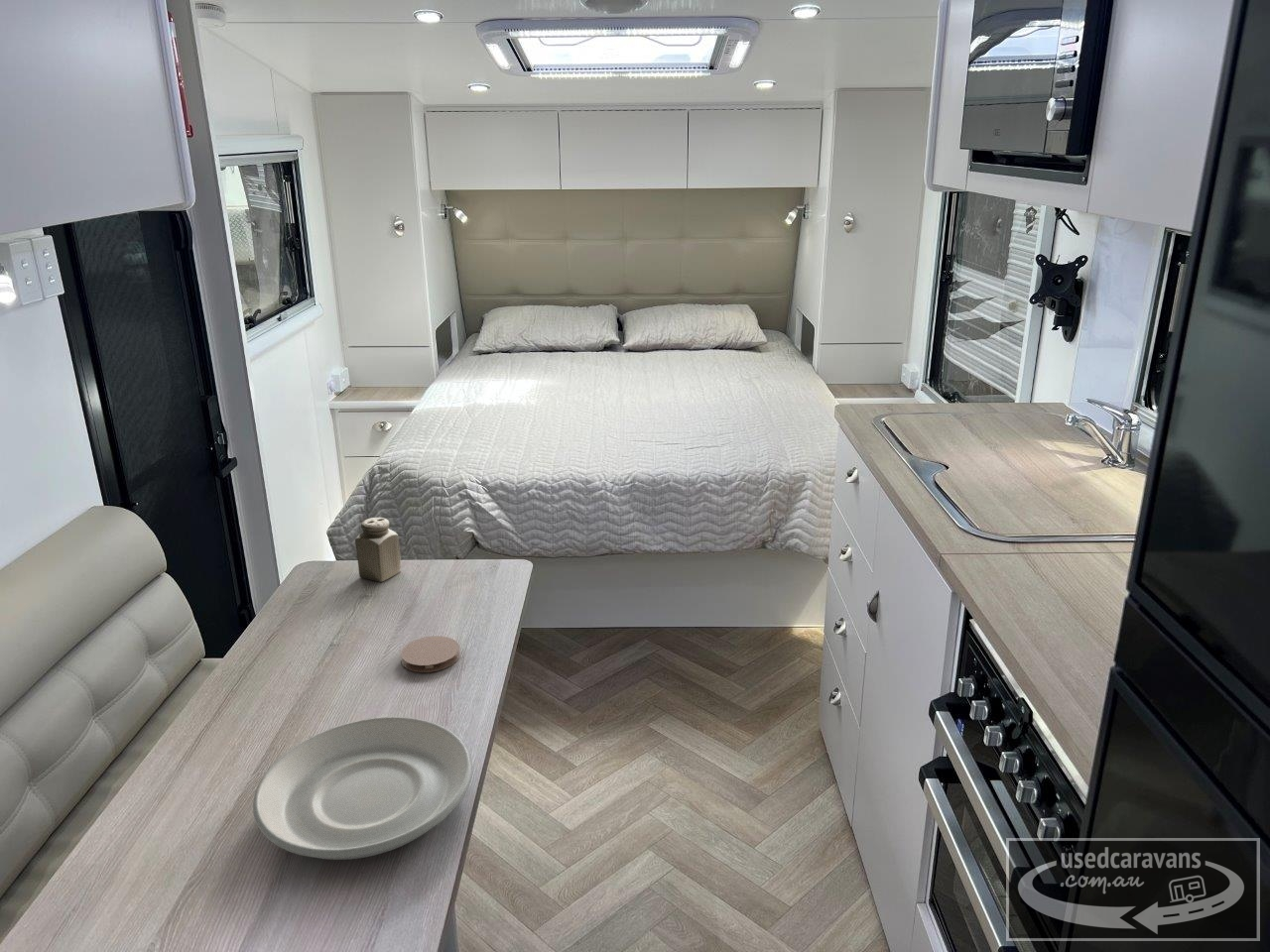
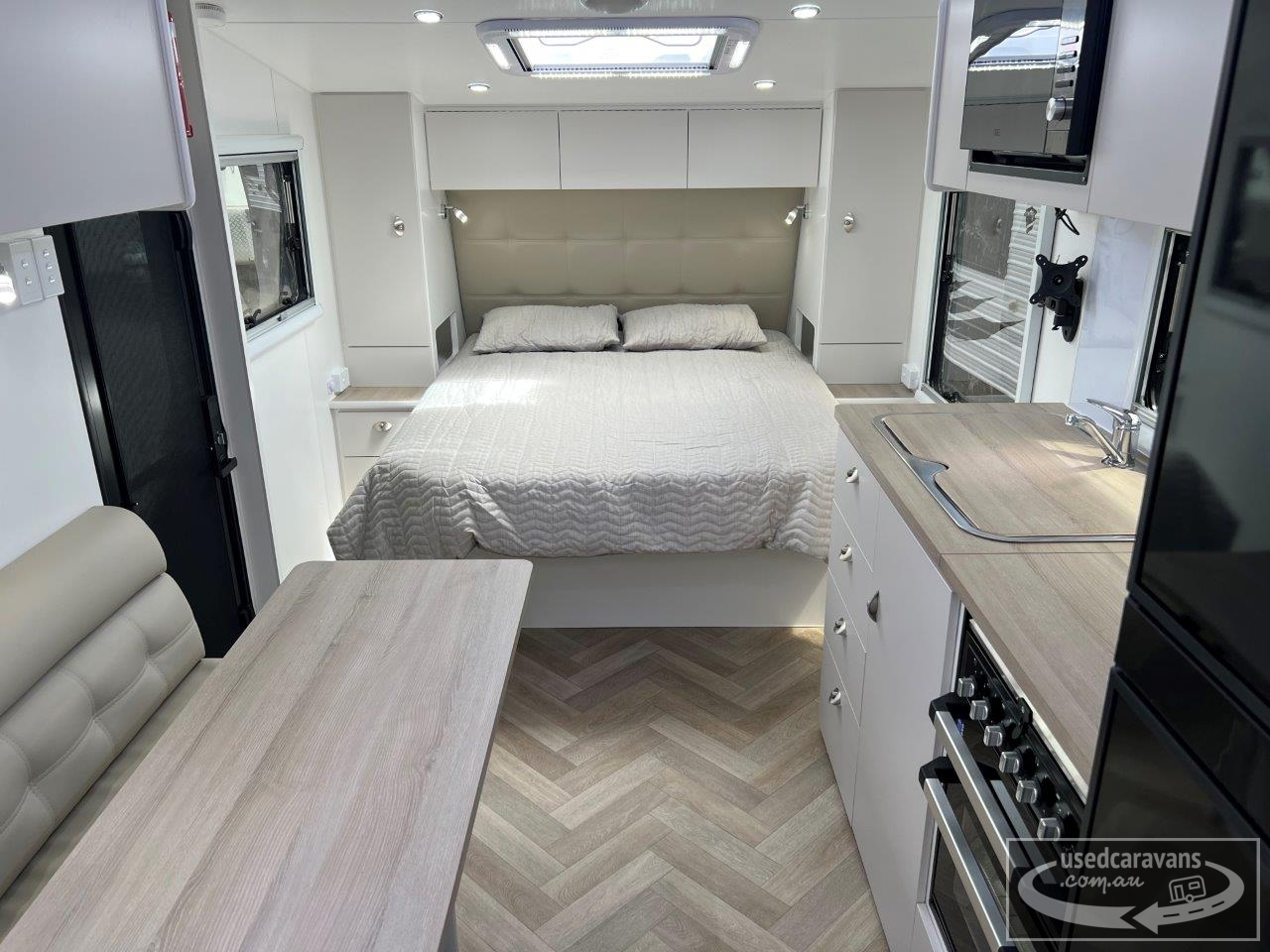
- salt shaker [354,517,402,583]
- plate [252,716,473,861]
- coaster [400,635,460,673]
